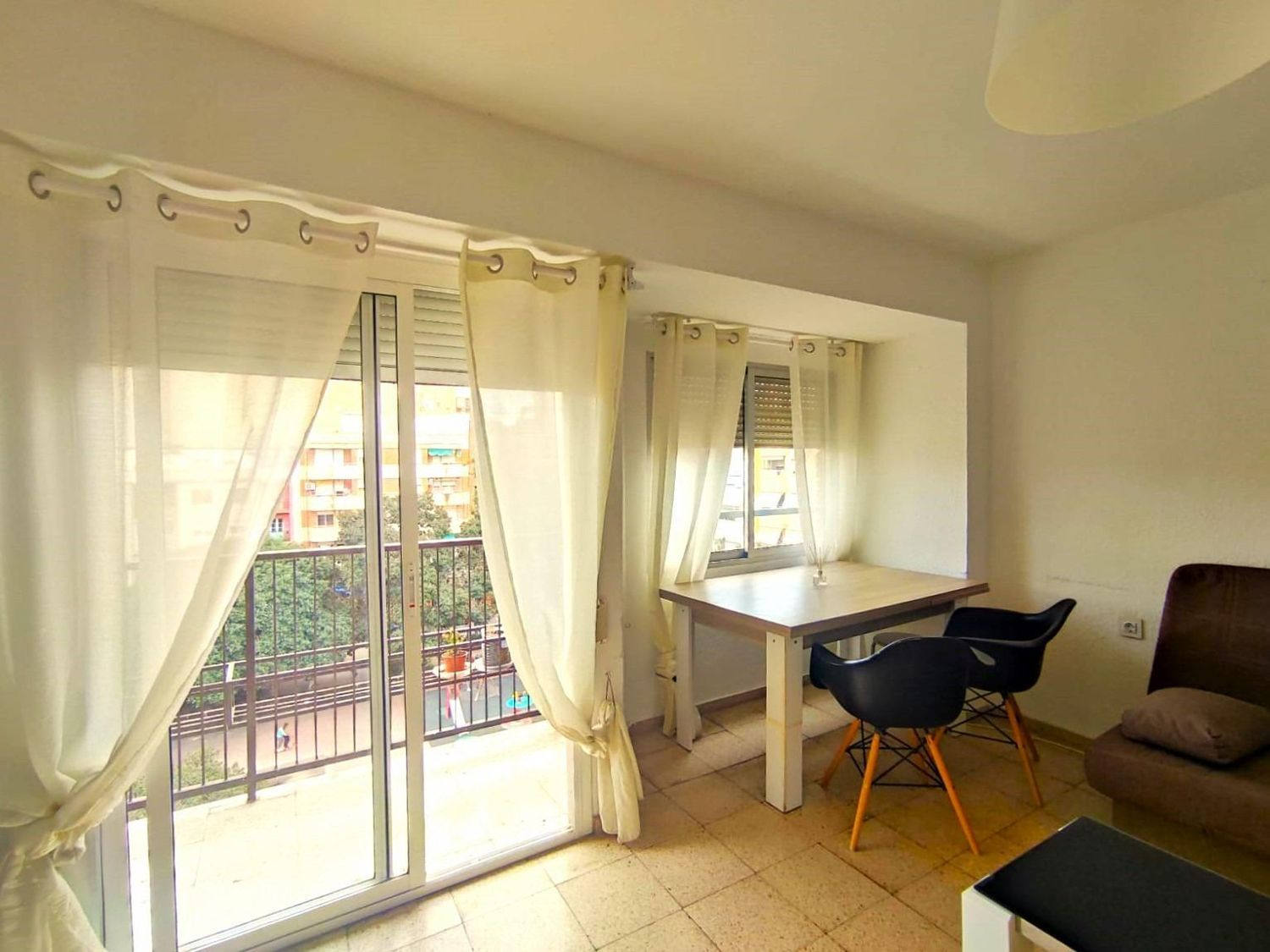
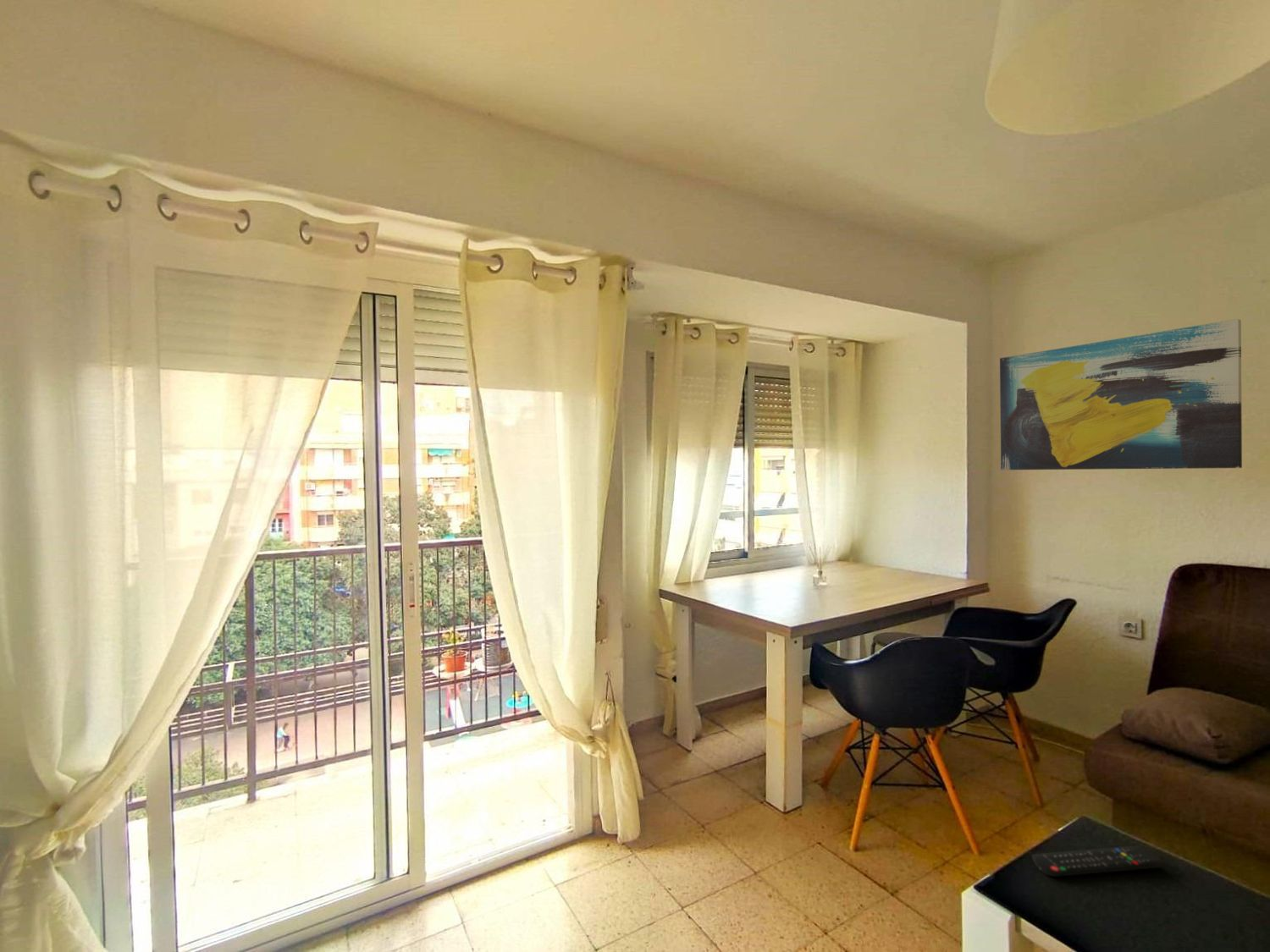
+ wall art [999,318,1243,470]
+ remote control [1031,845,1168,878]
